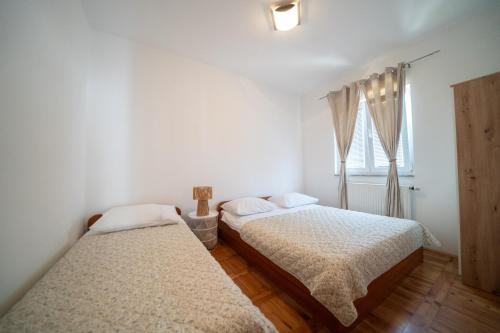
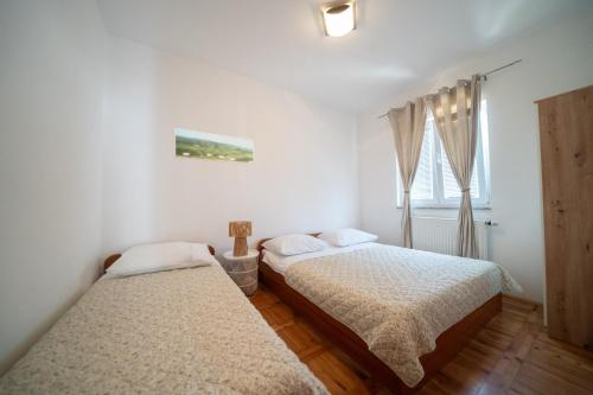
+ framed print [173,127,255,166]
